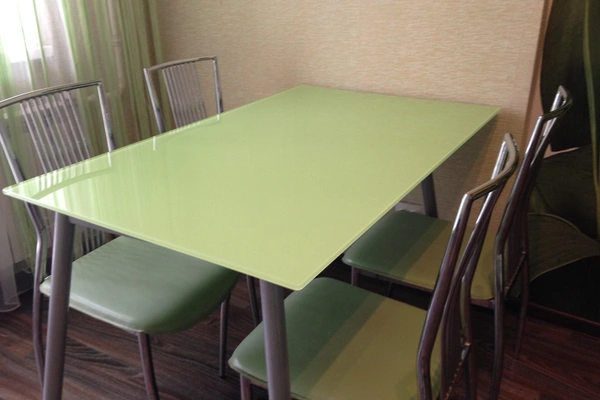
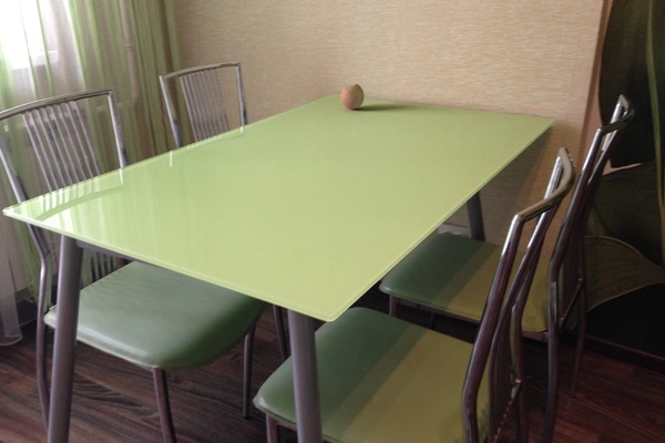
+ fruit [339,83,366,111]
